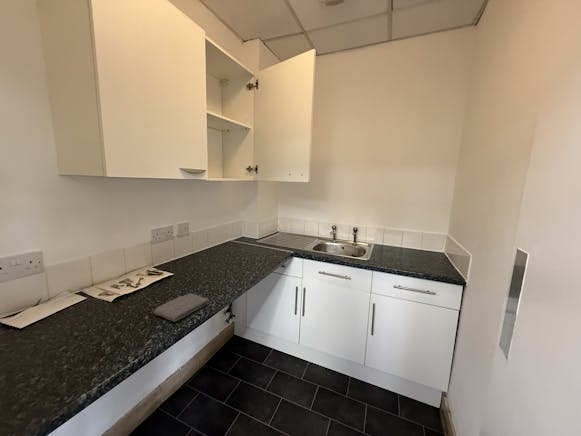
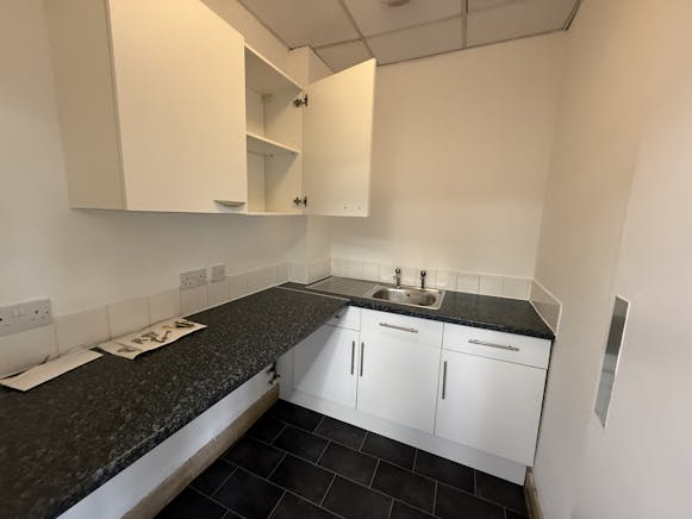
- washcloth [153,292,210,323]
